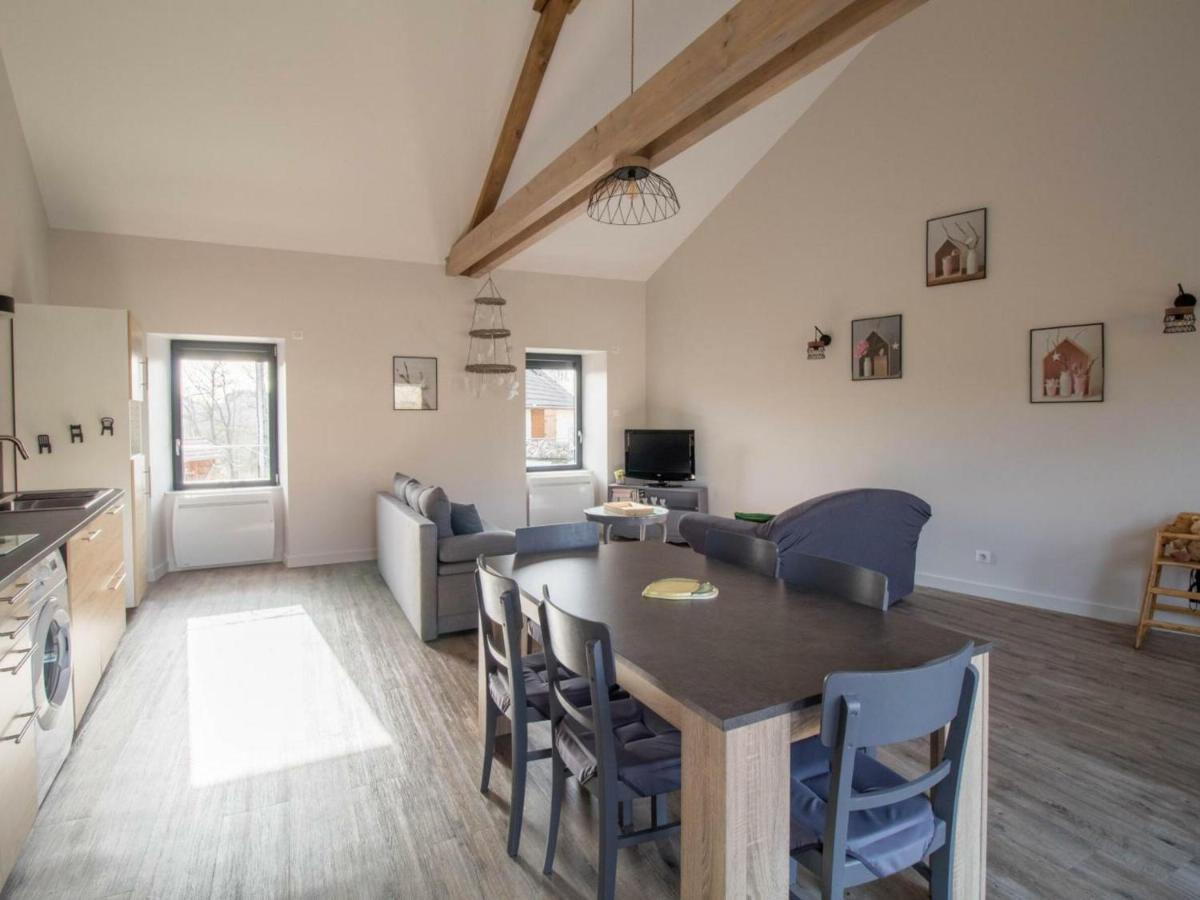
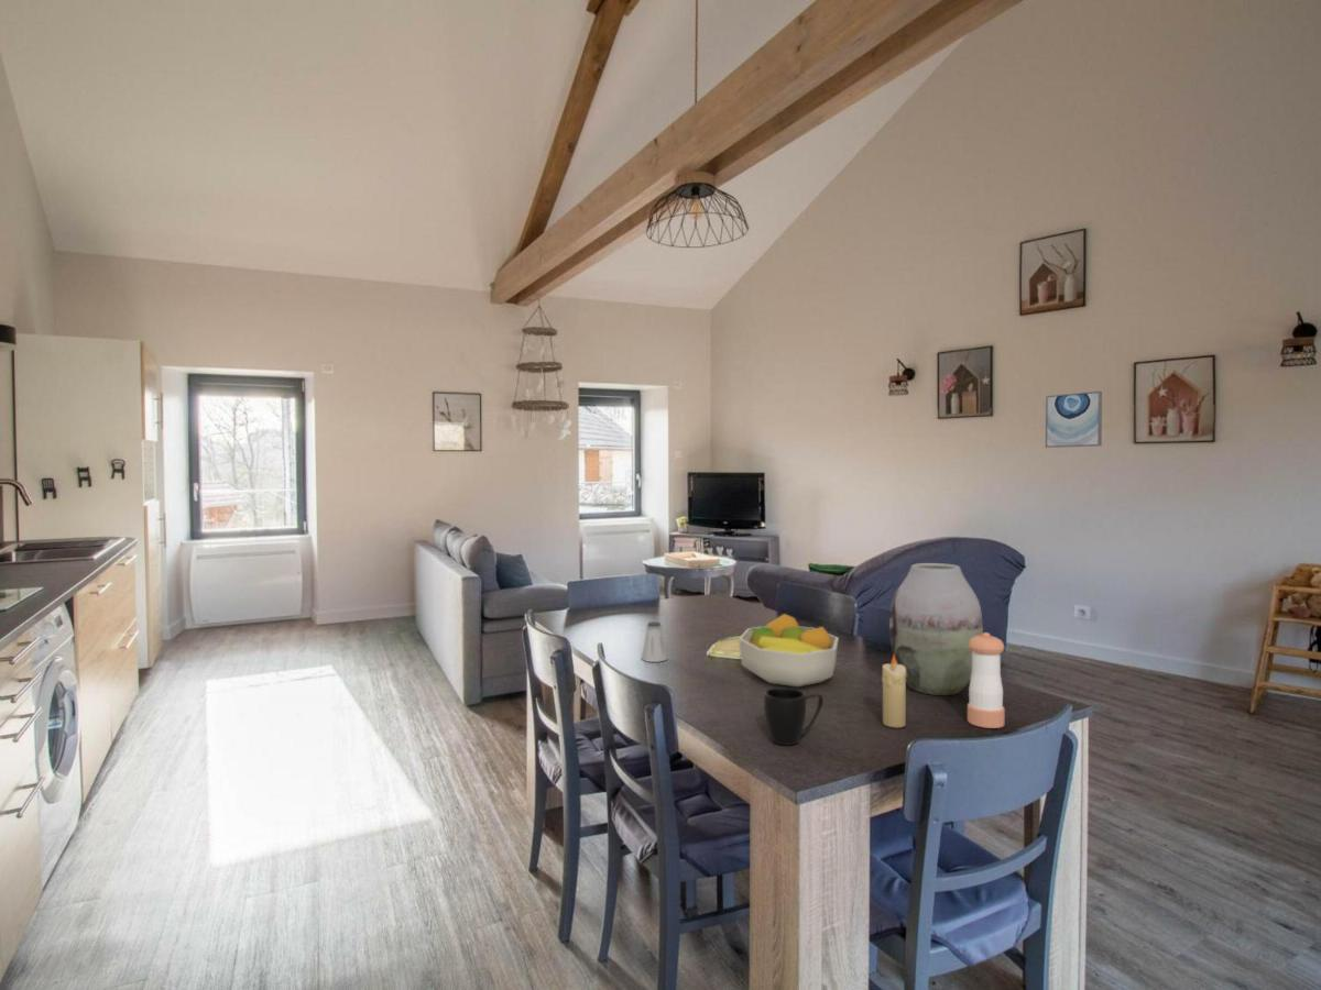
+ fruit bowl [738,613,840,688]
+ pepper shaker [967,631,1006,729]
+ vase [888,562,984,696]
+ saltshaker [641,620,668,663]
+ mug [763,686,825,747]
+ candle [881,654,907,729]
+ wall art [1045,391,1103,449]
